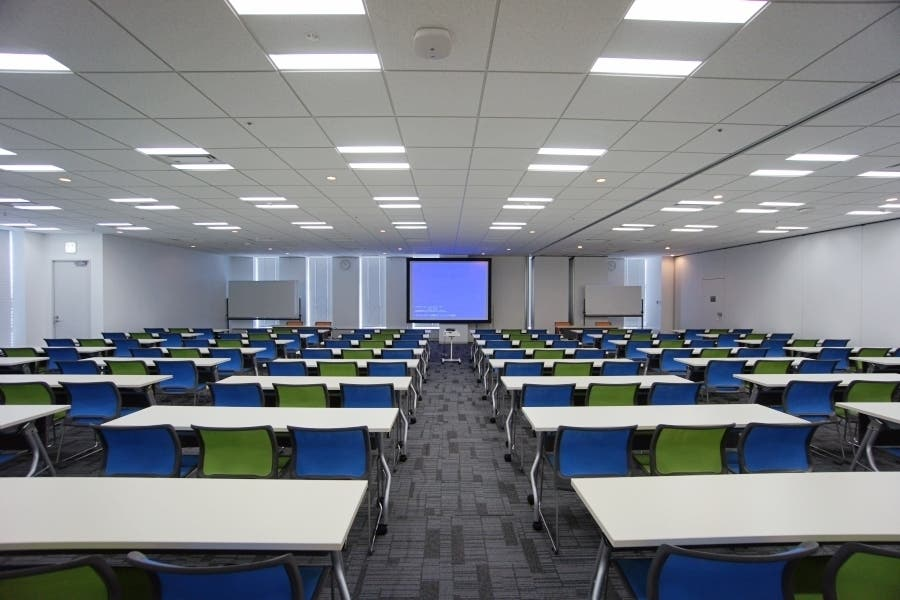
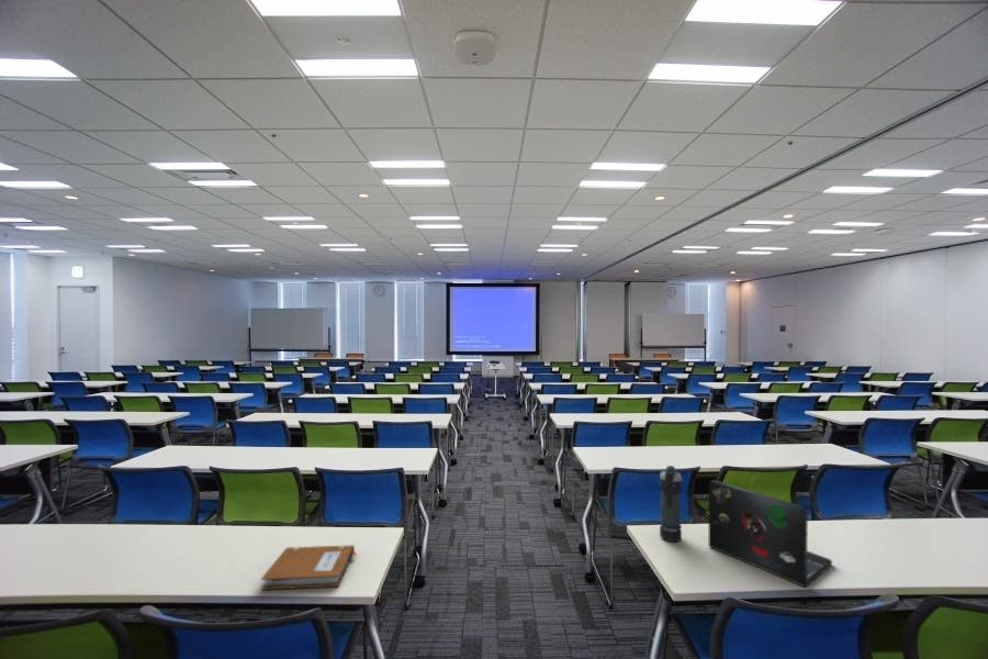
+ smoke grenade [659,465,683,543]
+ notebook [260,544,358,591]
+ laptop [708,479,833,589]
